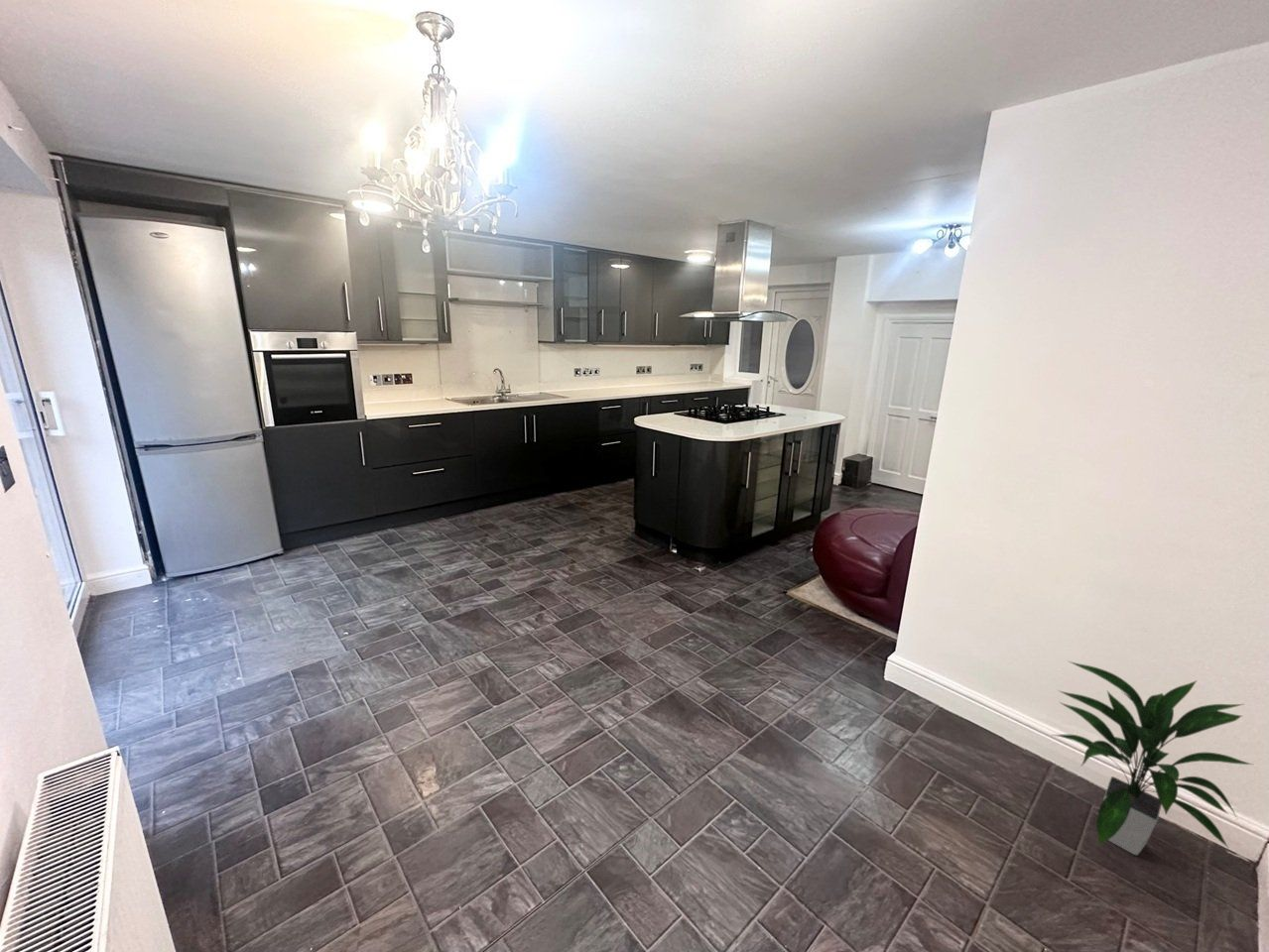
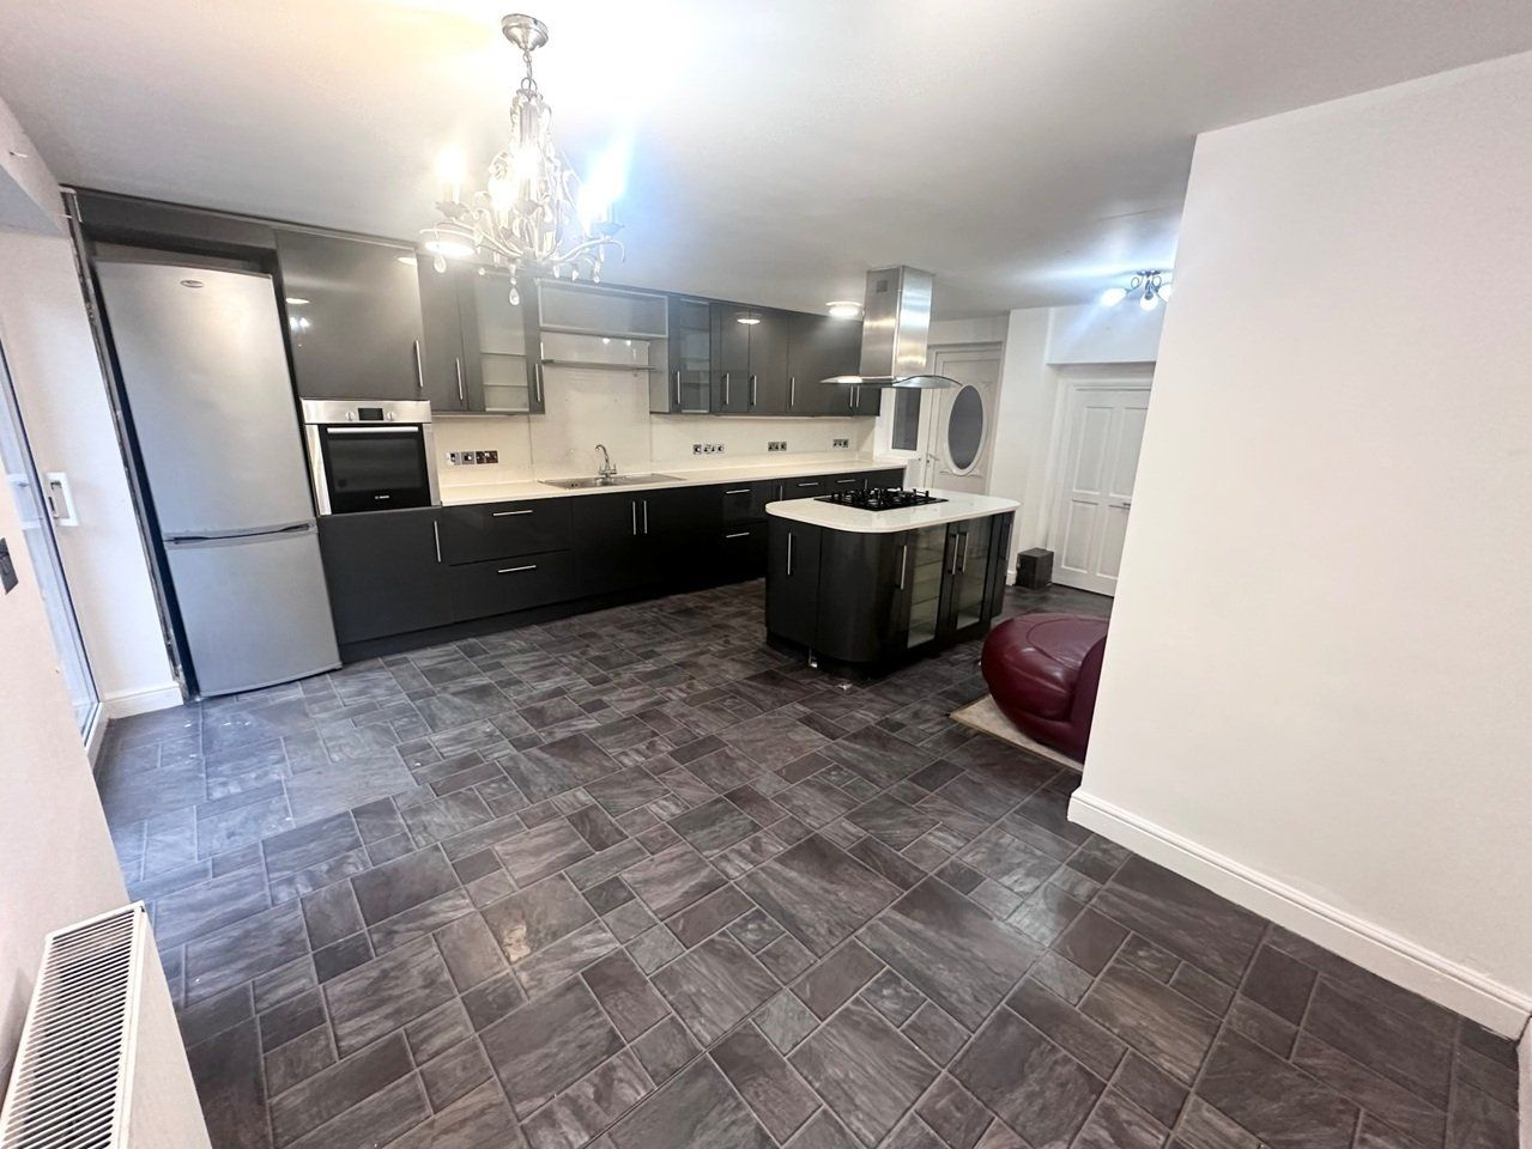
- indoor plant [1052,659,1253,857]
